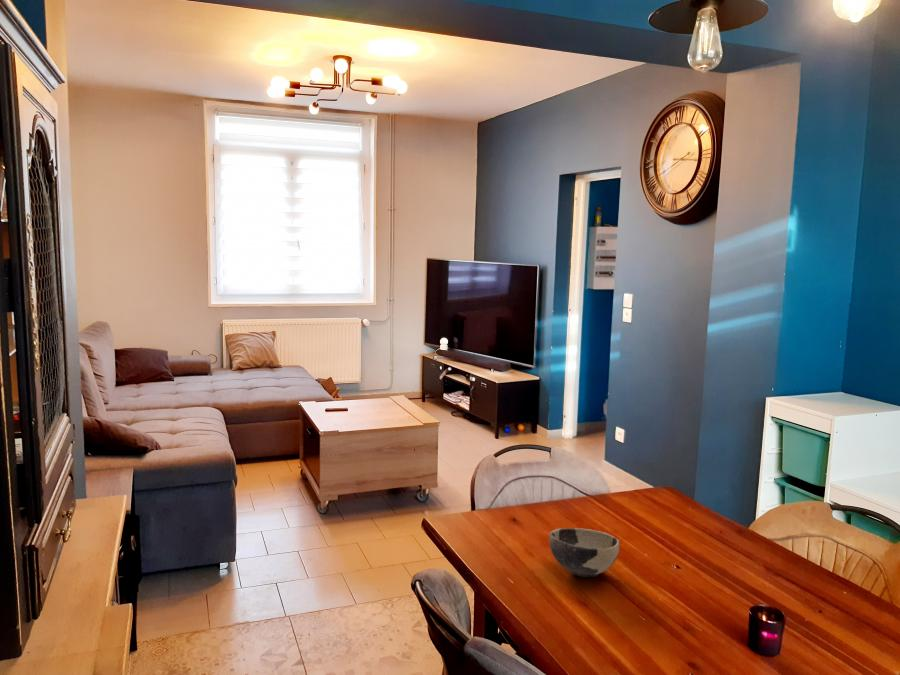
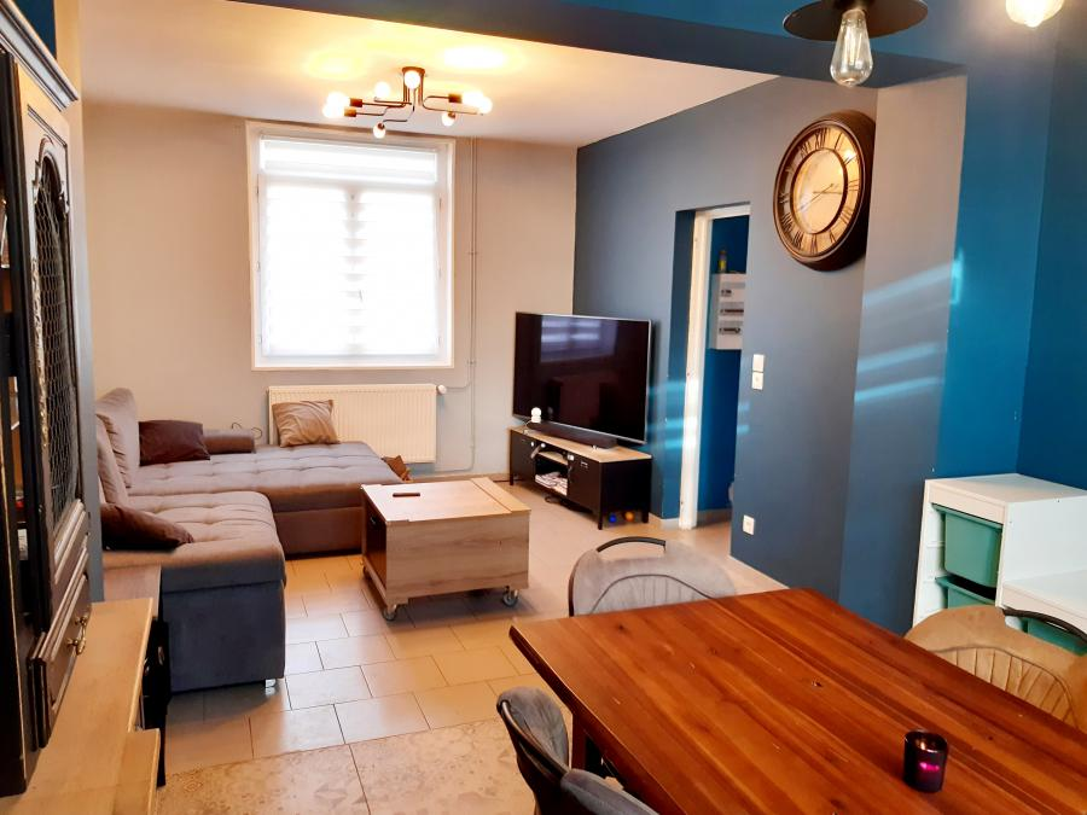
- bowl [548,527,621,578]
